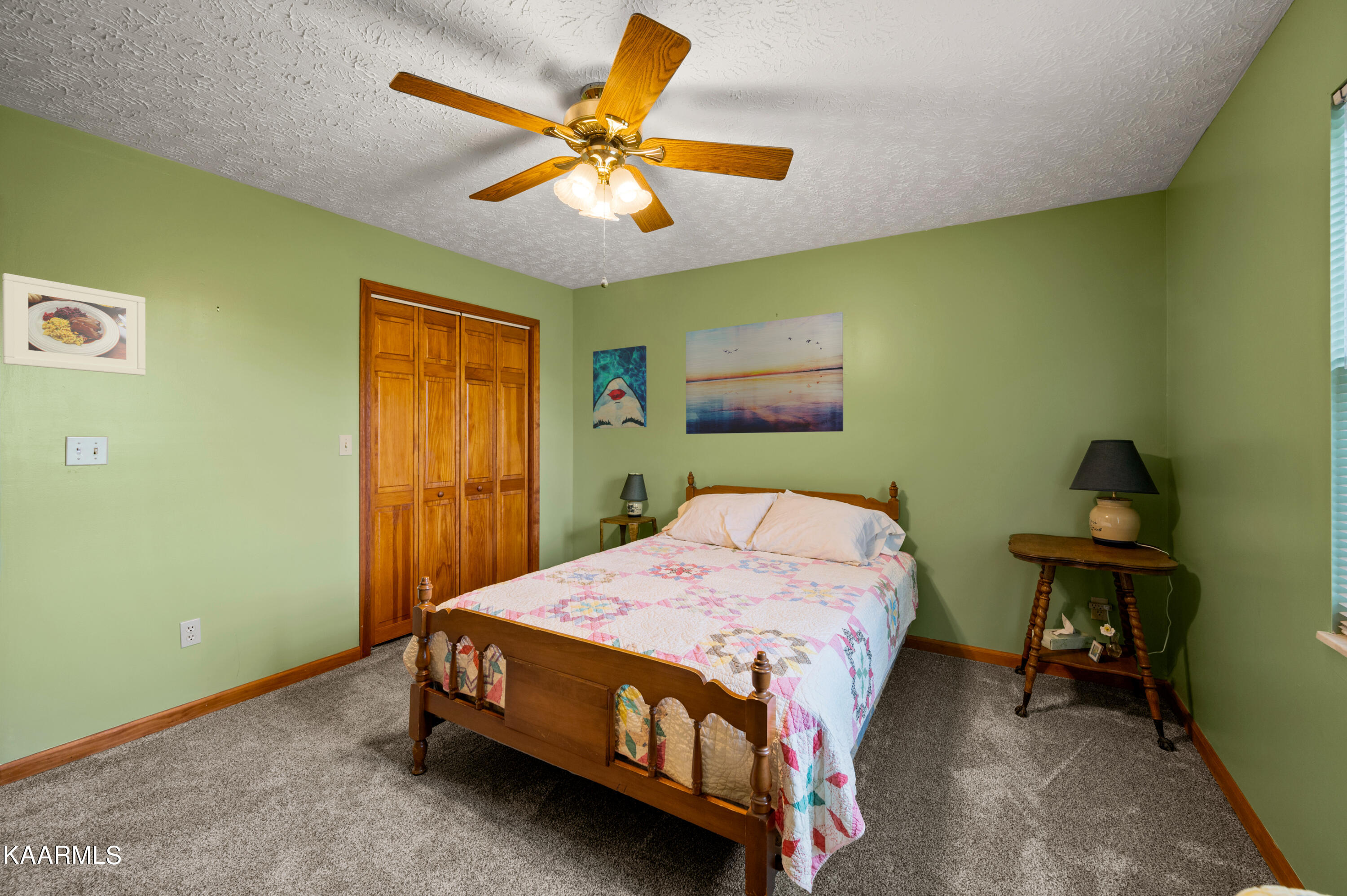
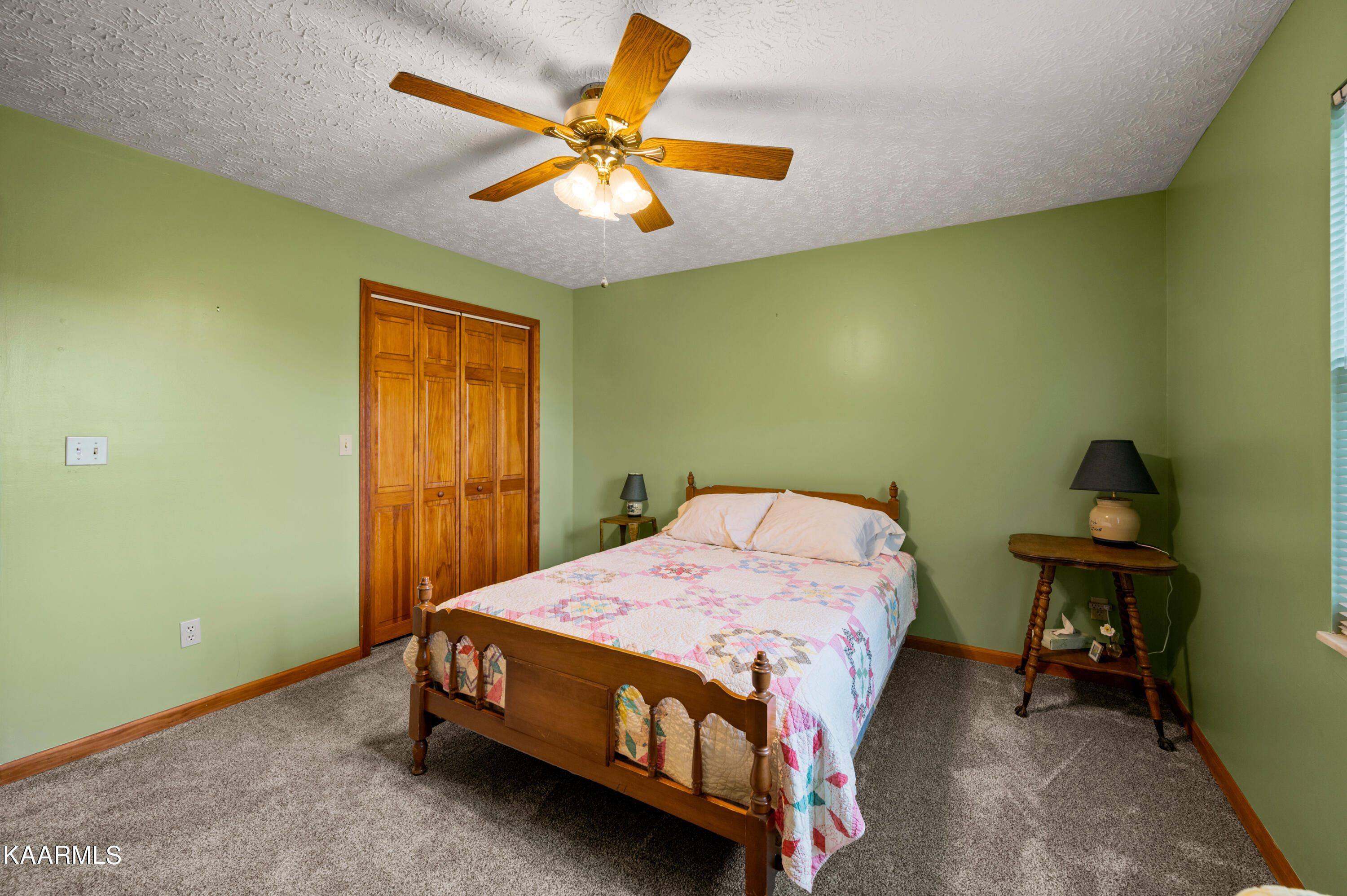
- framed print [2,272,146,376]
- wall art [593,345,647,429]
- wall art [686,312,844,435]
